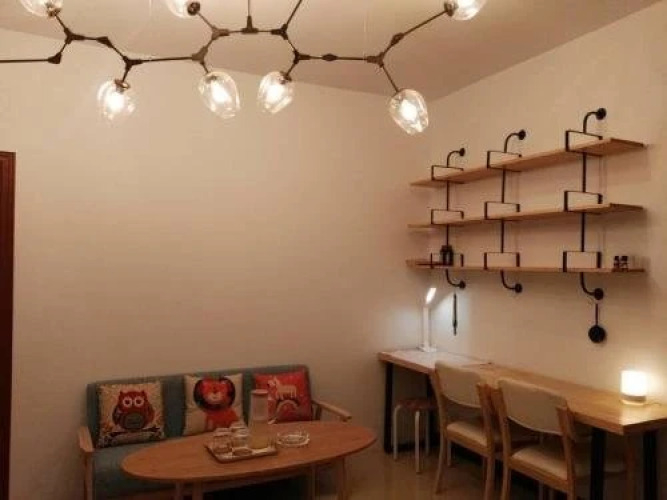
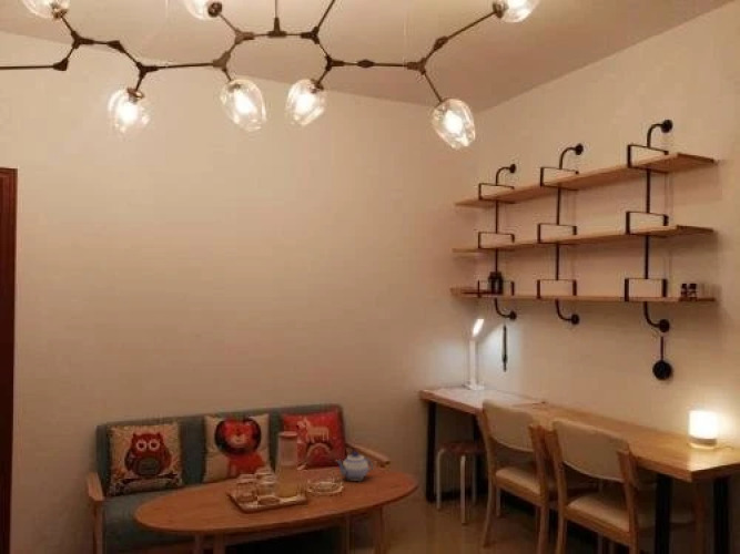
+ teapot [334,450,375,482]
